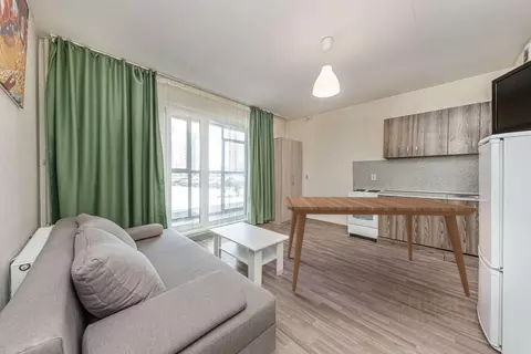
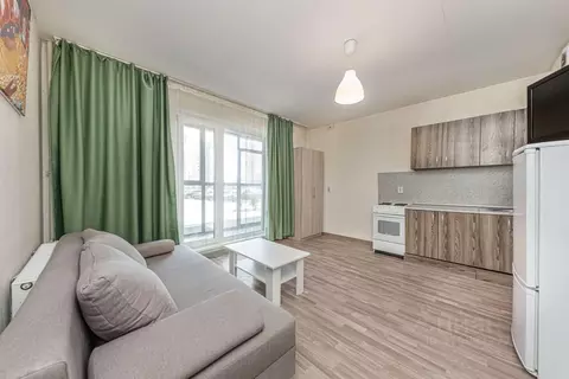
- dining table [282,196,480,298]
